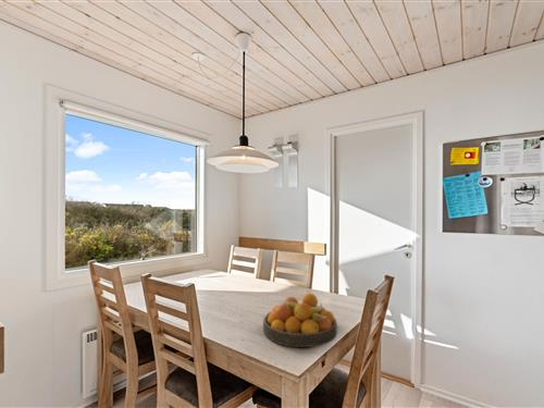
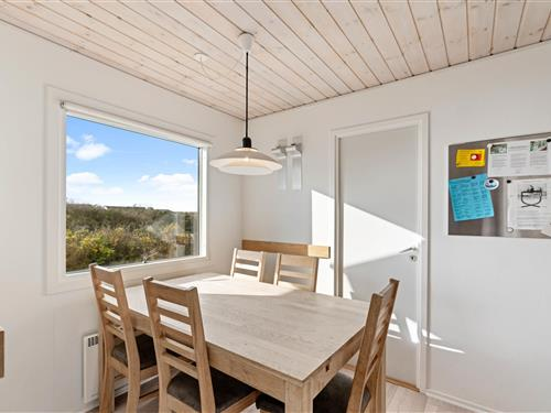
- fruit bowl [262,292,338,348]
